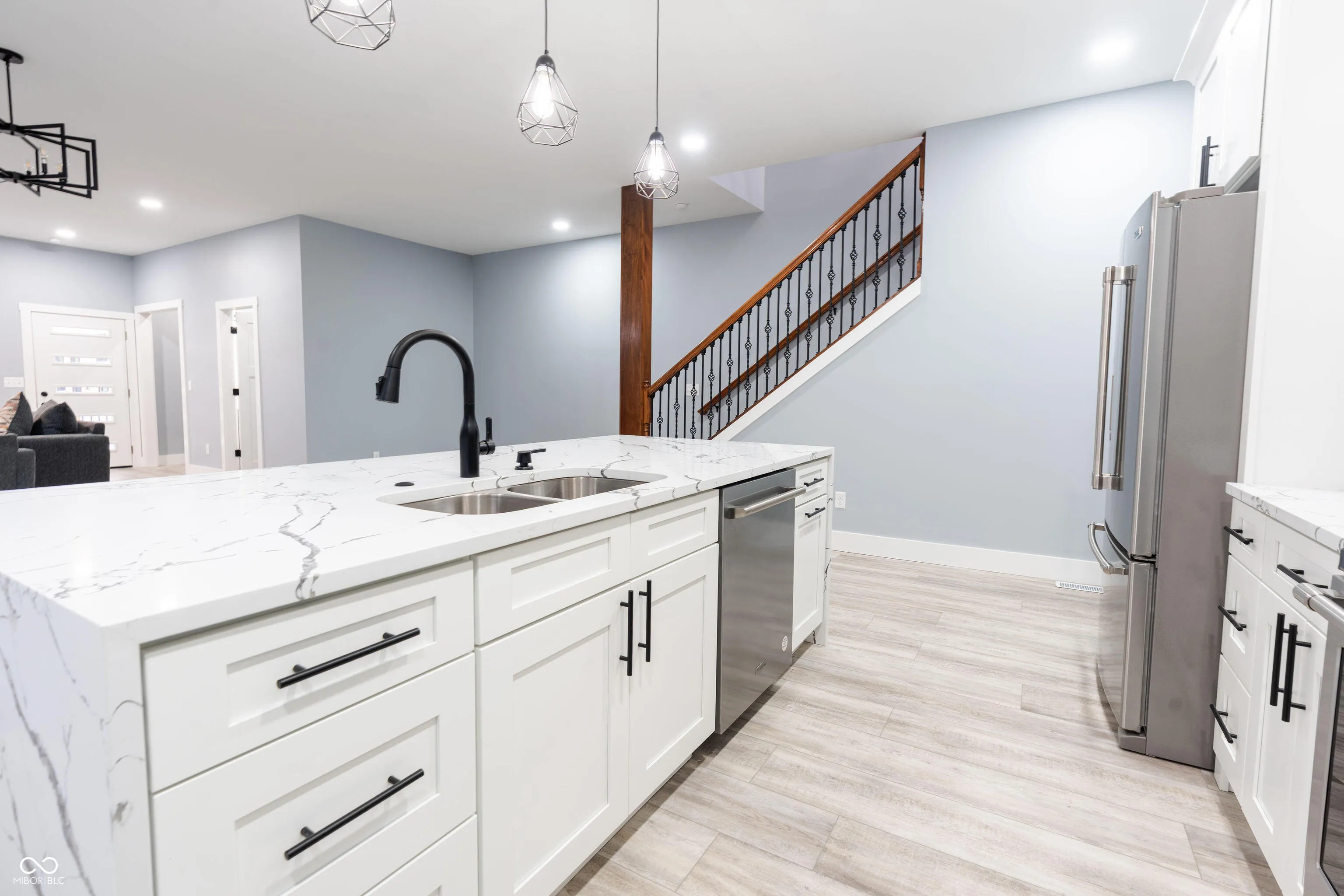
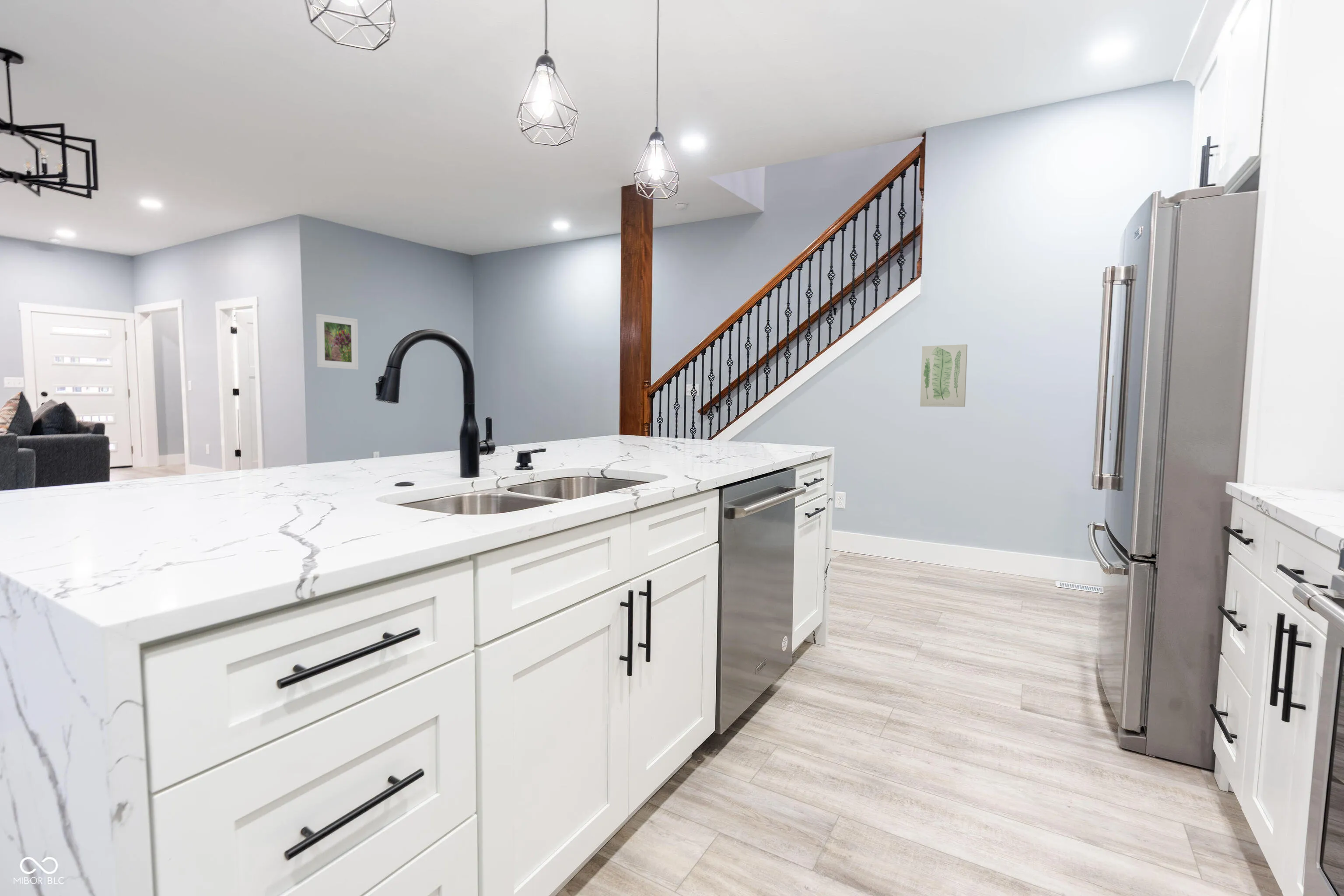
+ wall art [920,344,968,407]
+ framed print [316,313,359,370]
